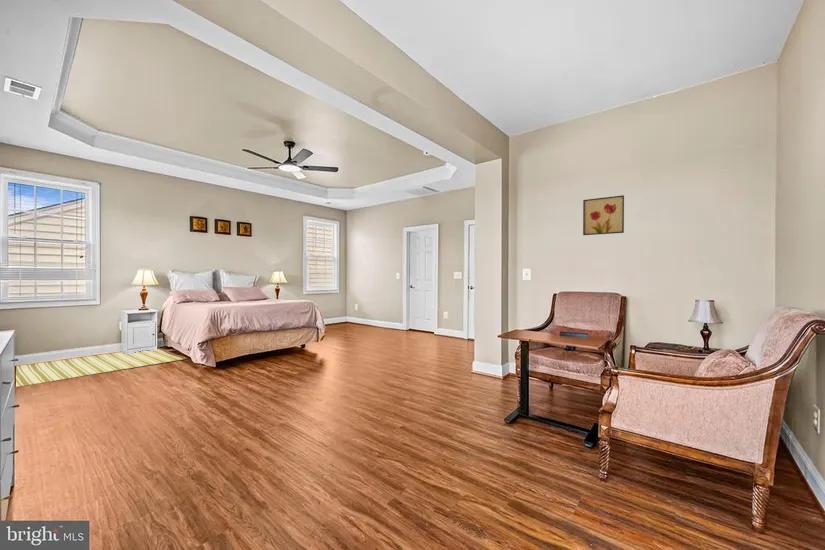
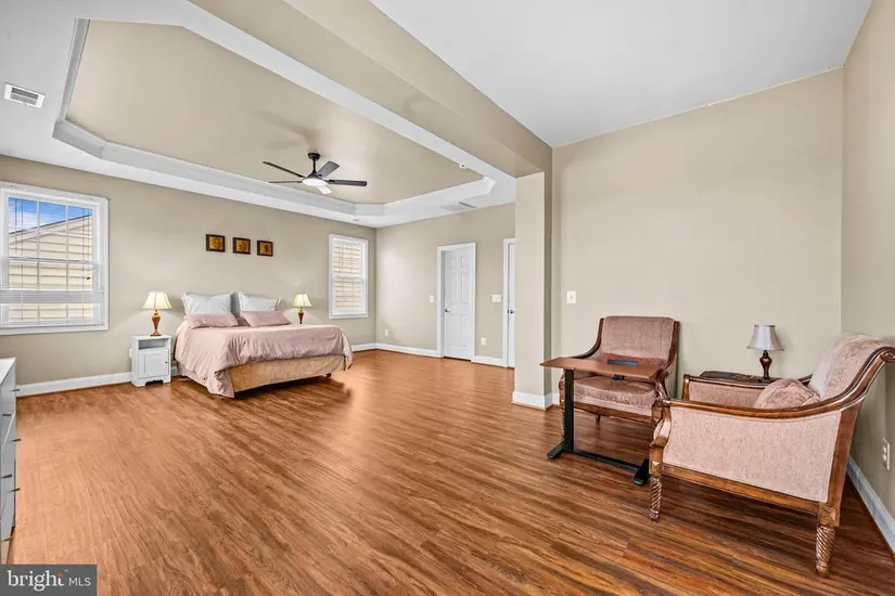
- wall art [582,194,625,236]
- rug [15,347,188,388]
